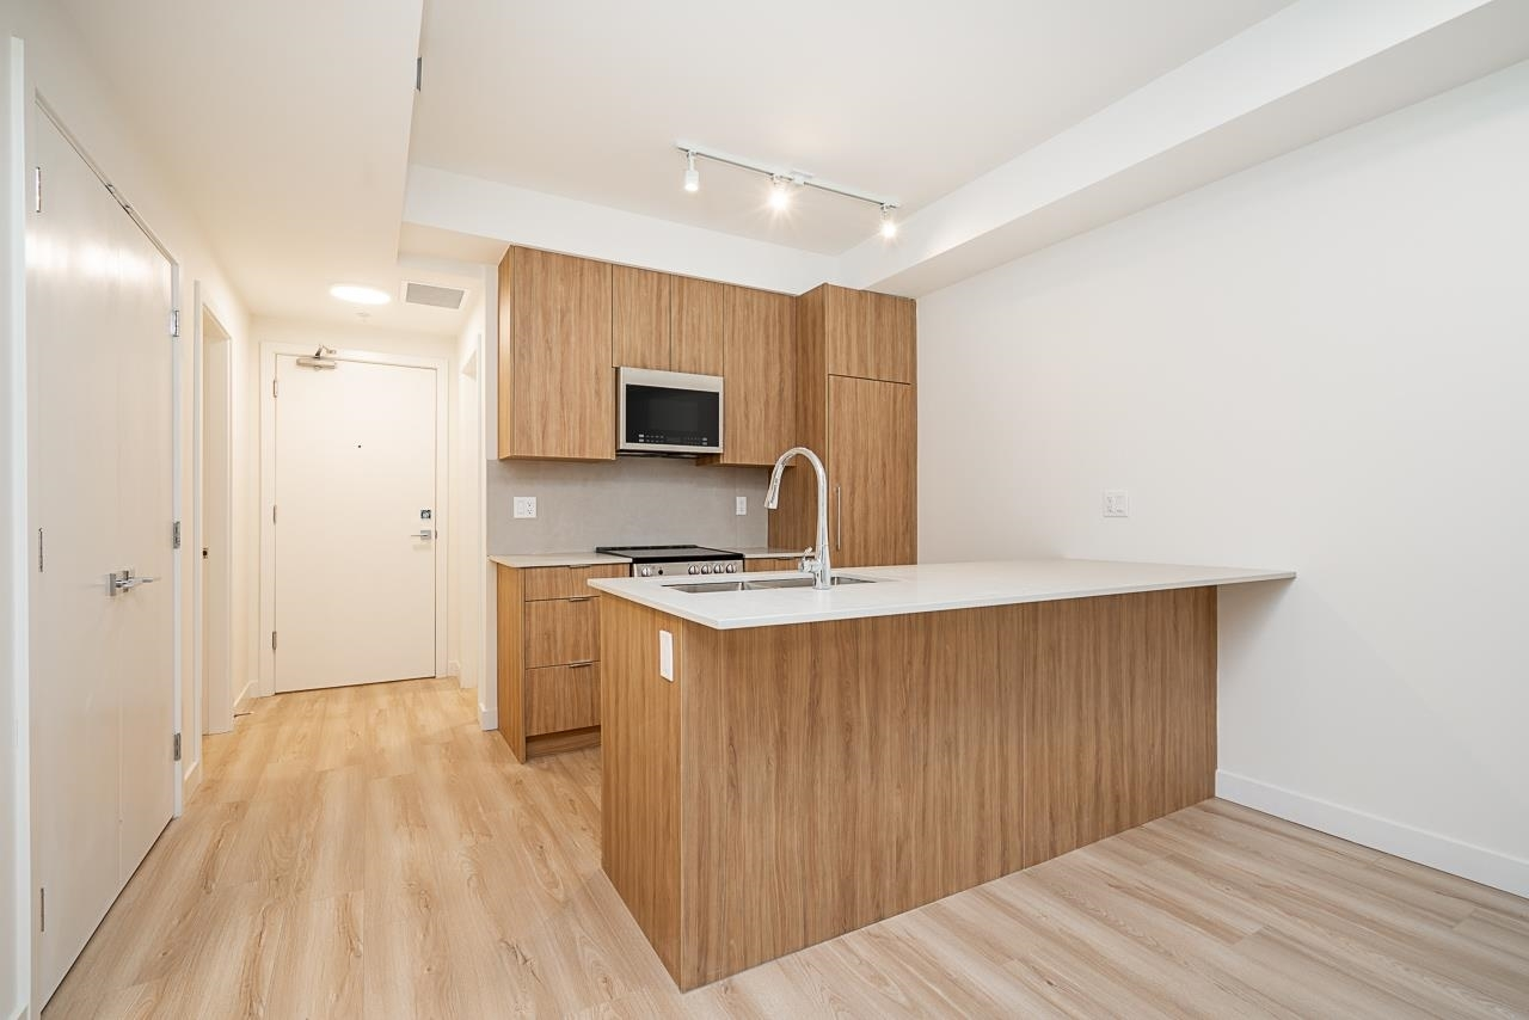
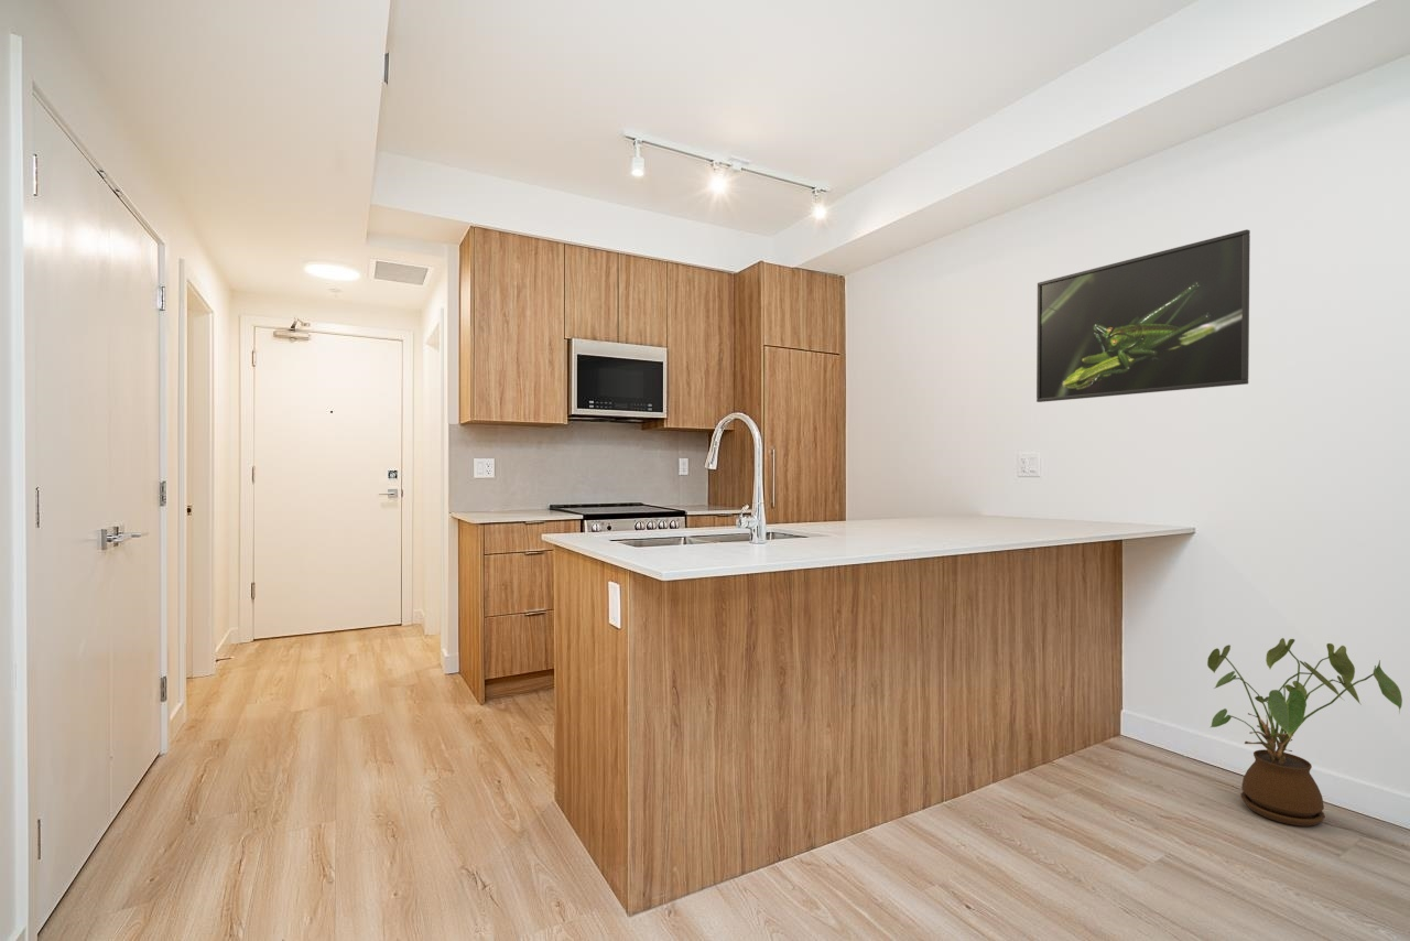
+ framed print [1035,228,1251,403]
+ house plant [1206,637,1403,828]
